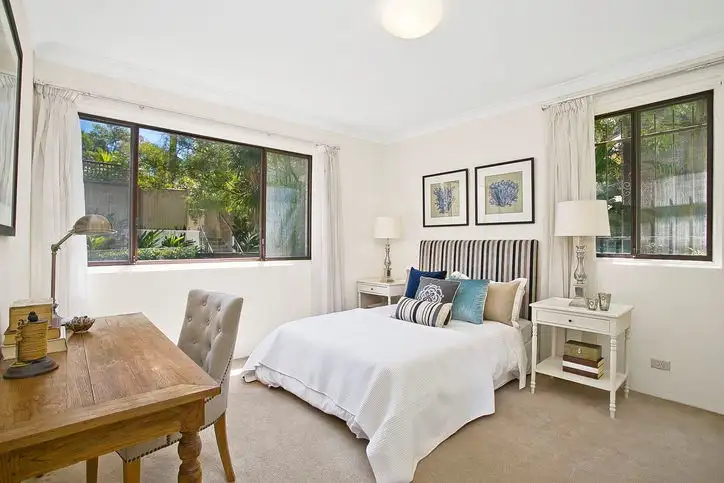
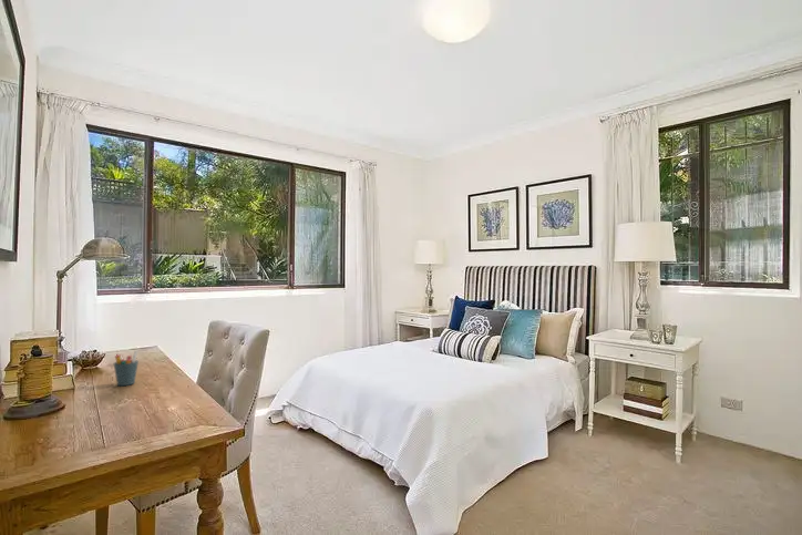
+ pen holder [113,349,140,387]
